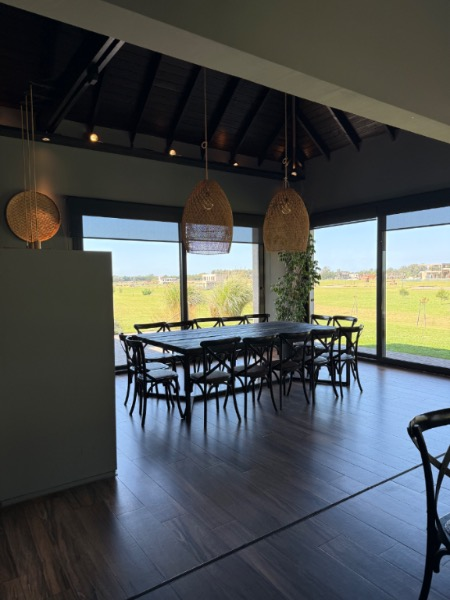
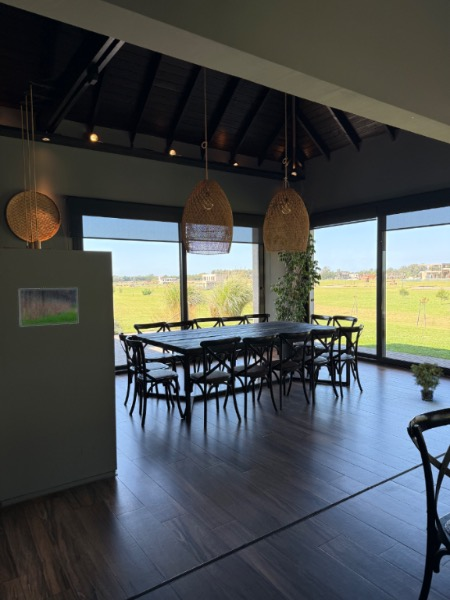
+ potted plant [409,361,444,402]
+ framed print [18,287,79,328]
